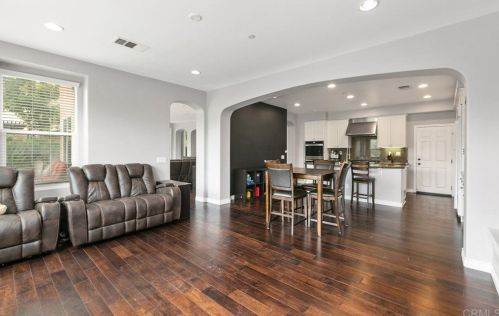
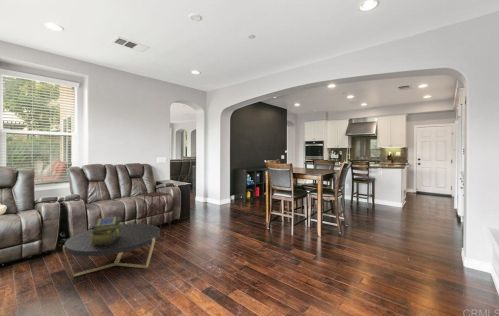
+ side table [140,191,172,234]
+ coffee table [62,223,161,278]
+ stack of books [90,216,123,246]
